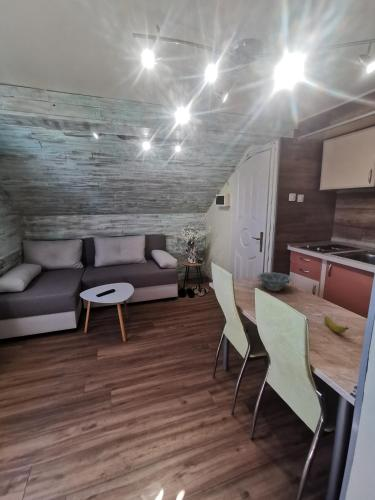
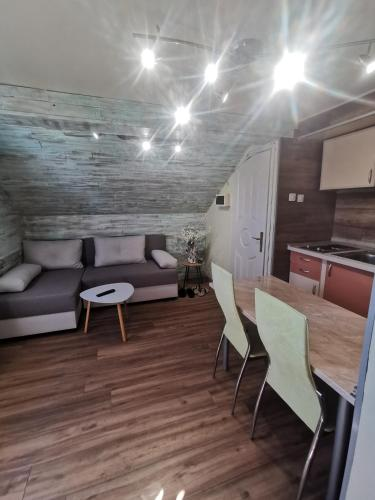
- banana [323,316,349,334]
- bowl [256,271,293,292]
